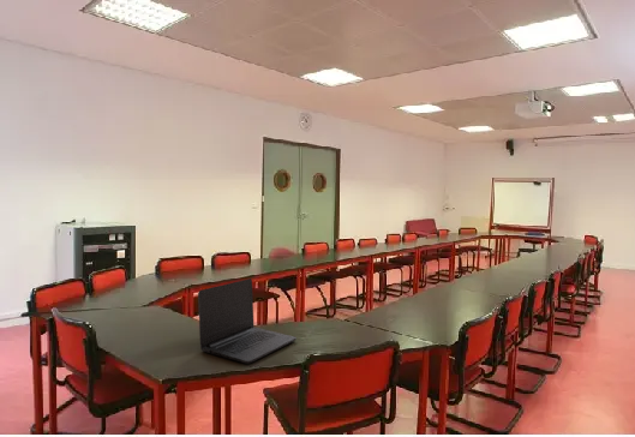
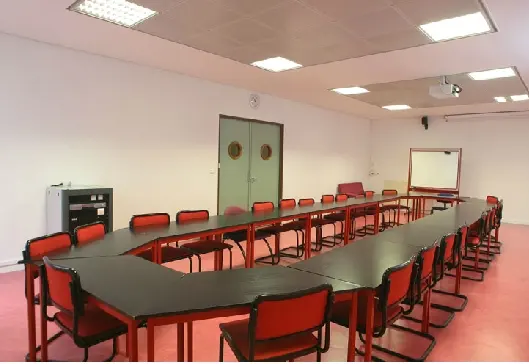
- laptop [197,277,298,365]
